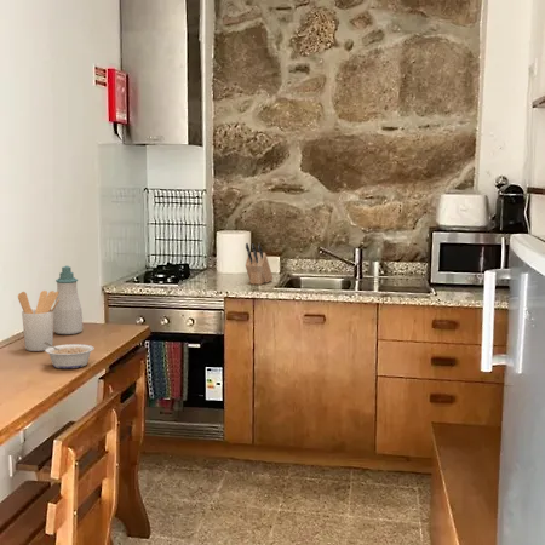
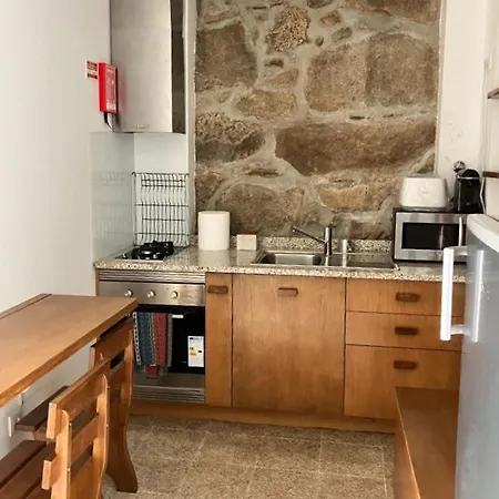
- legume [44,342,96,369]
- soap bottle [53,265,84,335]
- utensil holder [17,289,59,352]
- knife block [245,242,275,286]
